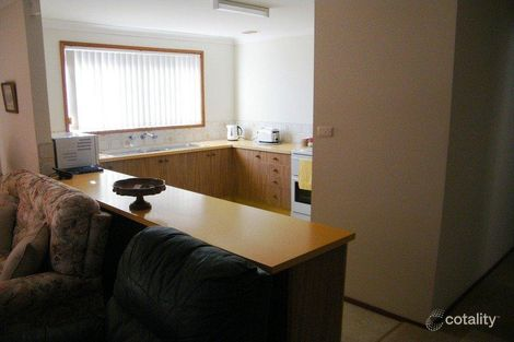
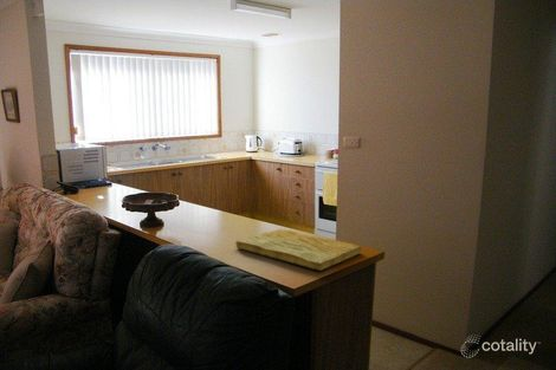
+ cutting board [234,228,362,272]
